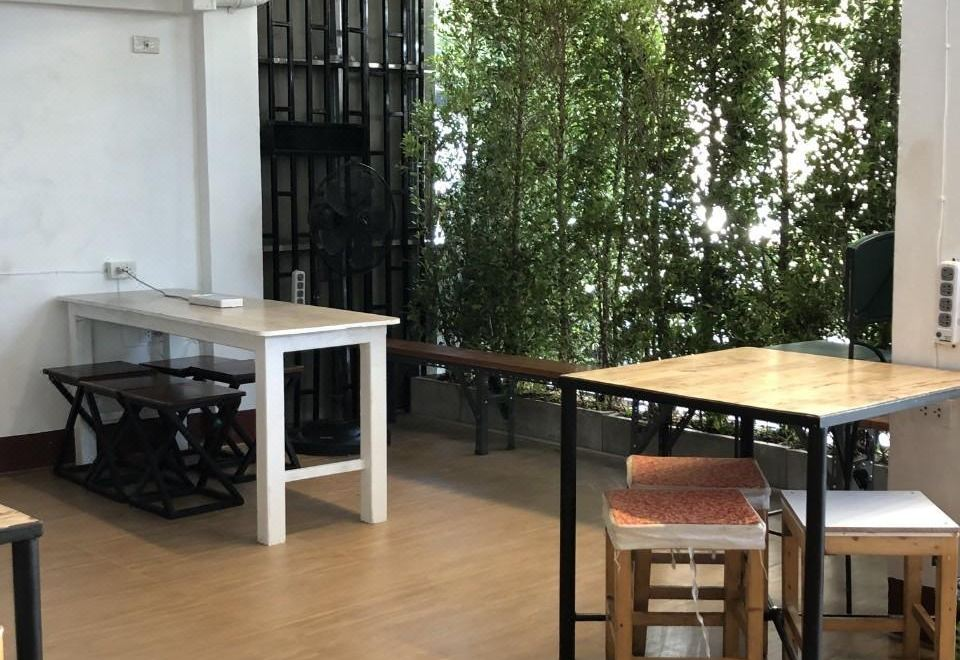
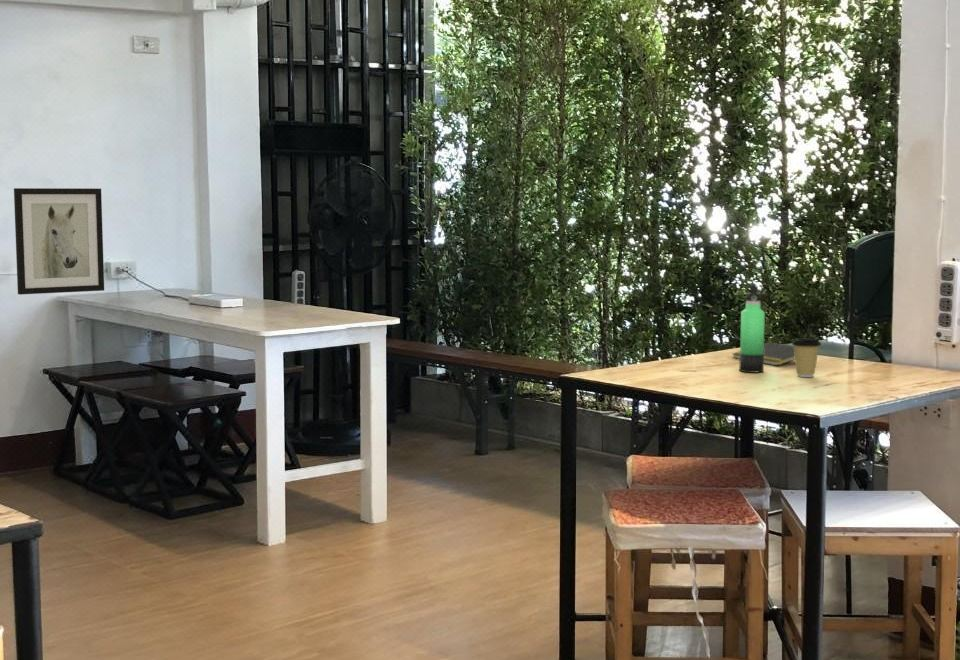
+ coffee cup [791,337,822,378]
+ thermos bottle [738,283,766,374]
+ wall art [13,187,105,296]
+ notepad [731,341,795,366]
